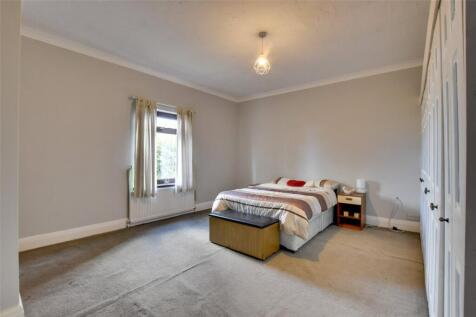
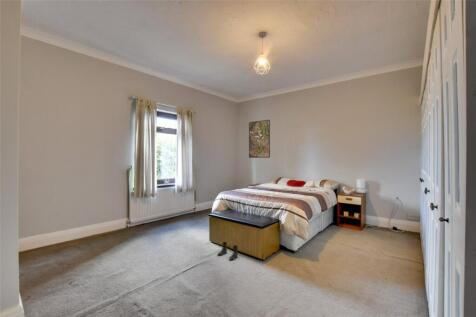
+ boots [217,241,239,261]
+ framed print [248,119,271,159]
